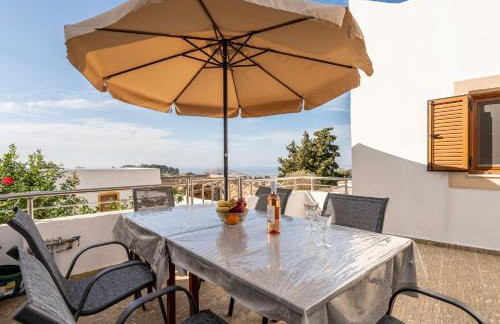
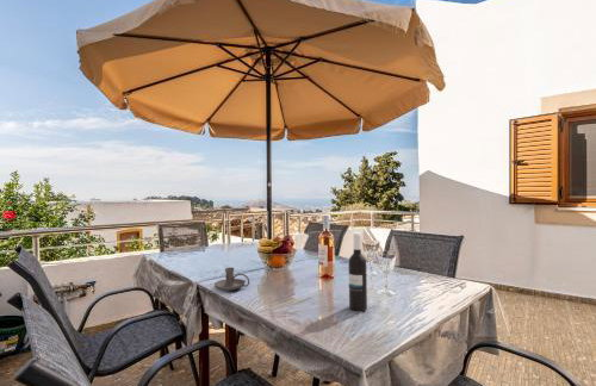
+ wine bottle [347,232,368,313]
+ candle holder [213,266,250,292]
